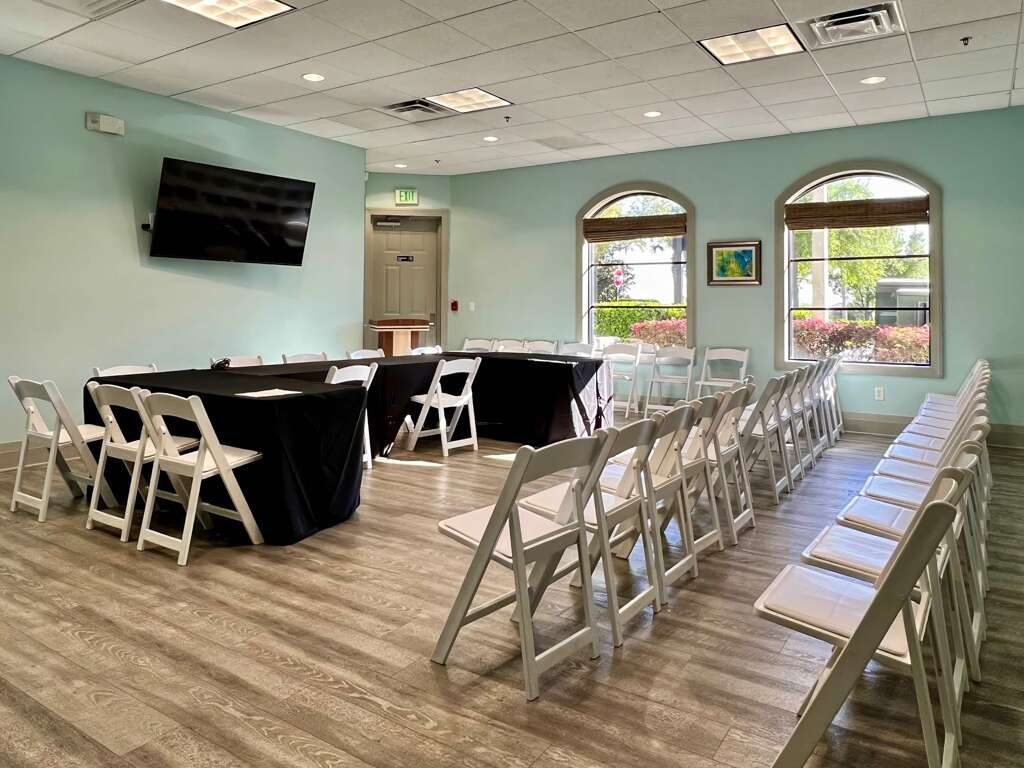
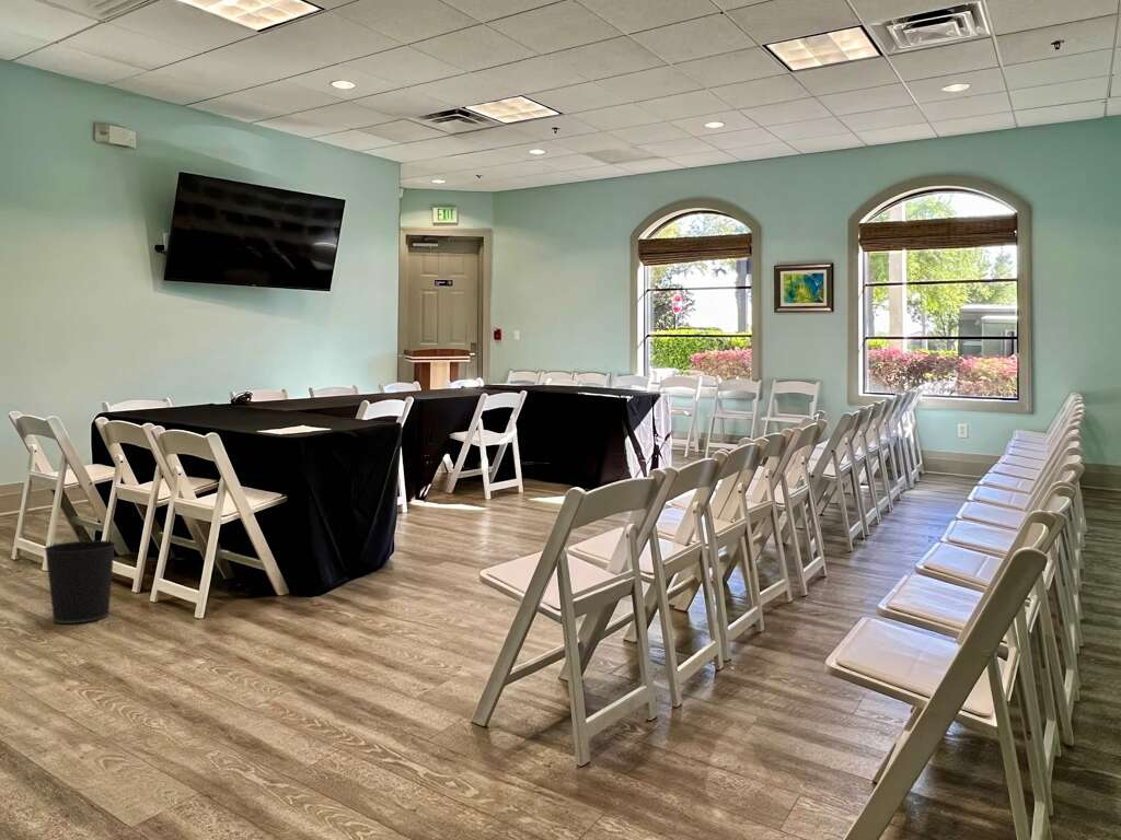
+ wastebasket [44,539,117,625]
